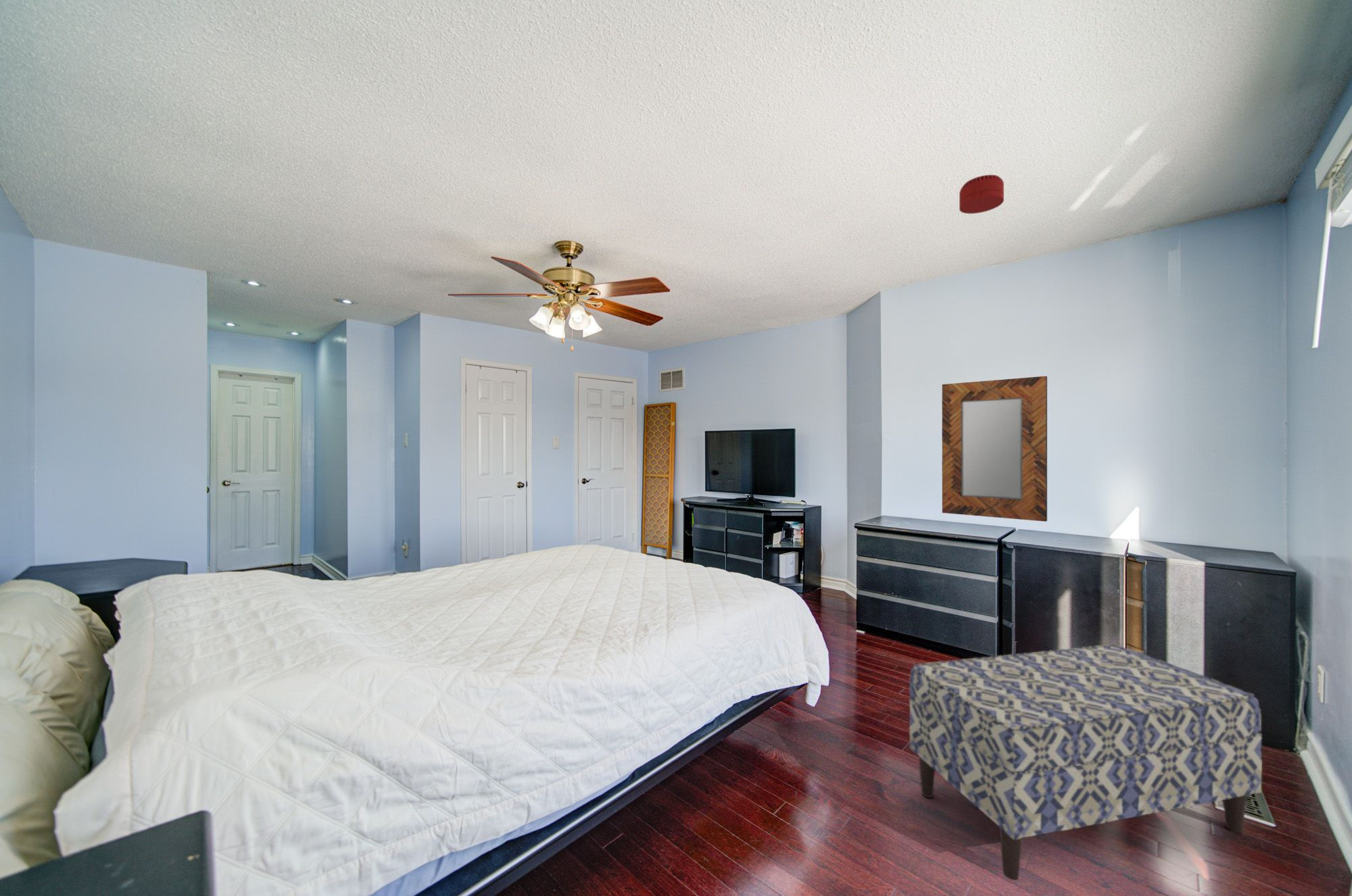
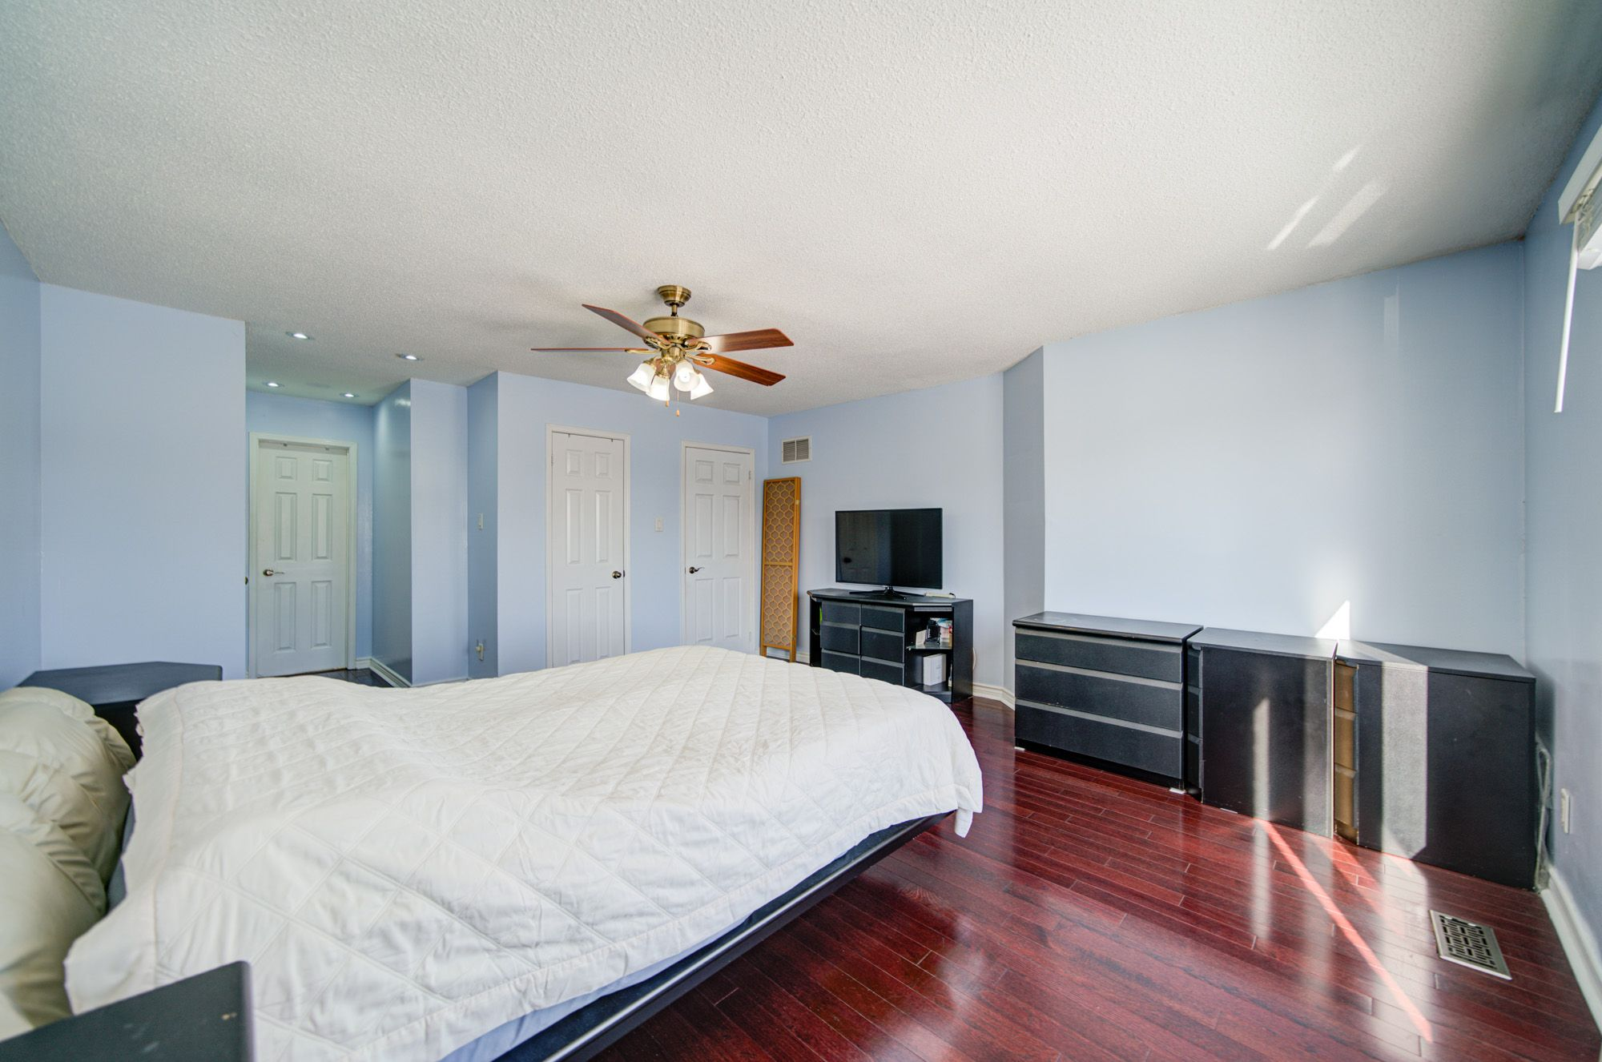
- smoke detector [959,174,1005,214]
- bench [909,644,1263,881]
- home mirror [942,376,1048,522]
